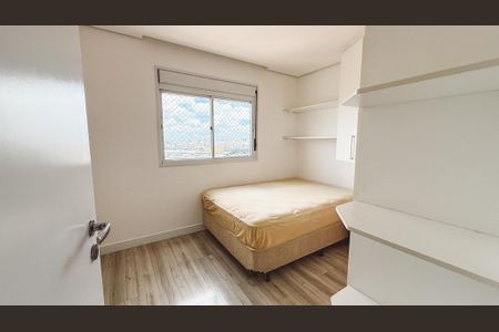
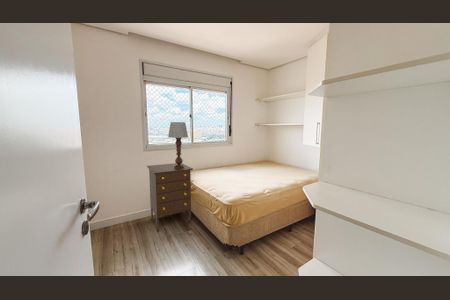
+ dresser [146,162,194,232]
+ table lamp [167,121,189,169]
